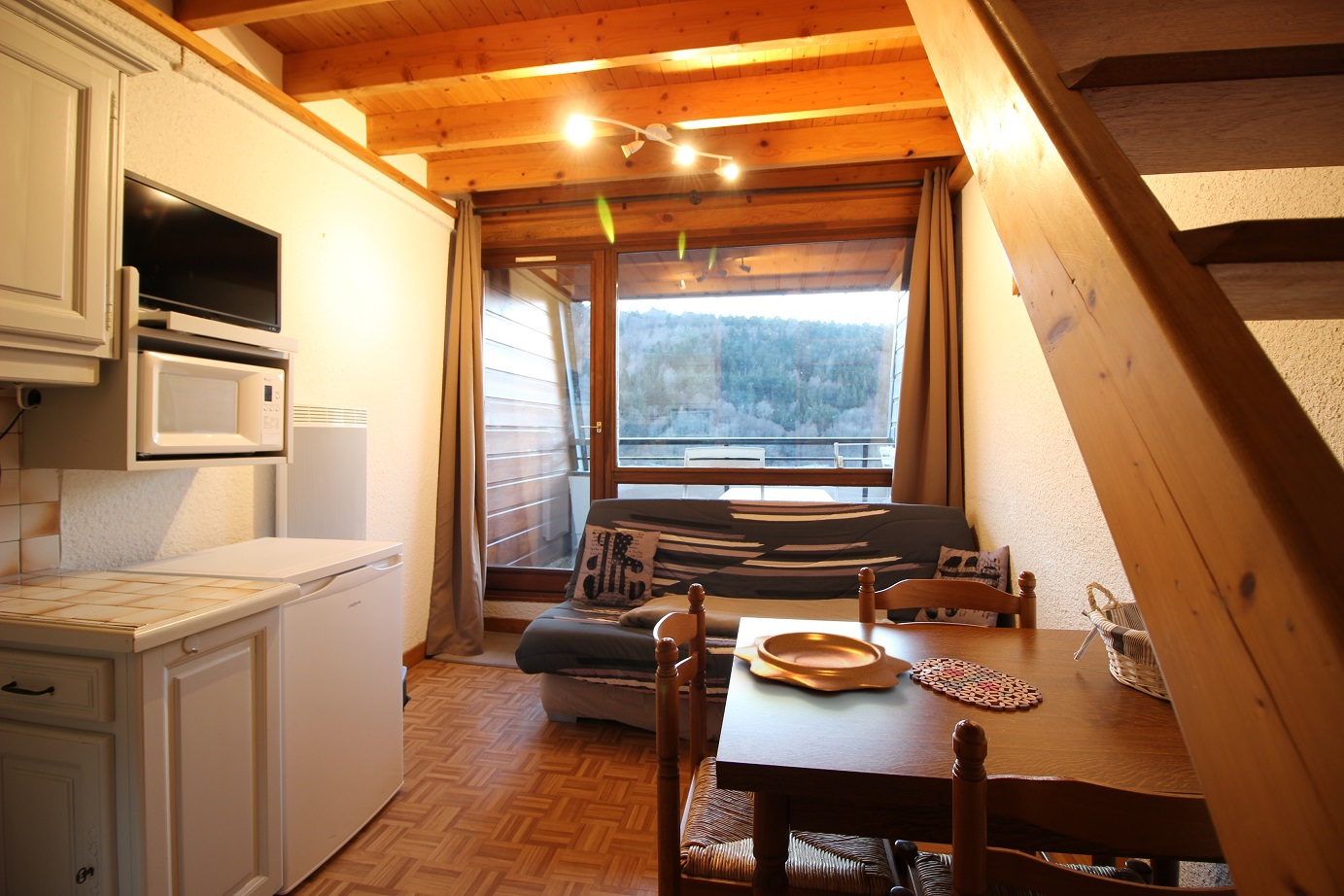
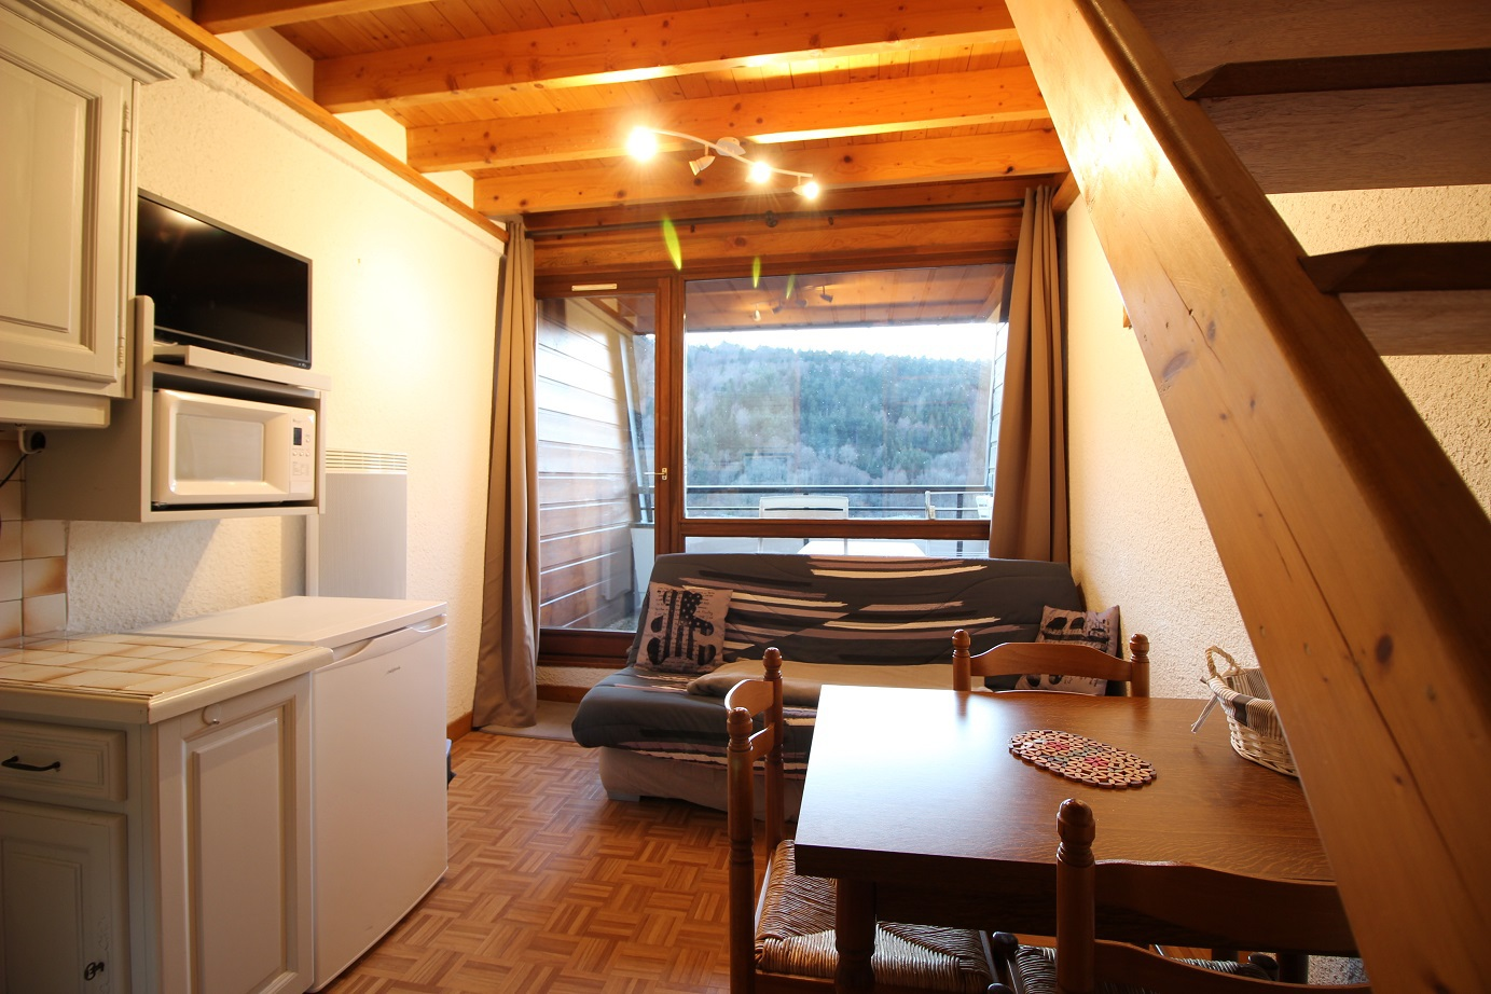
- decorative bowl [732,631,913,692]
